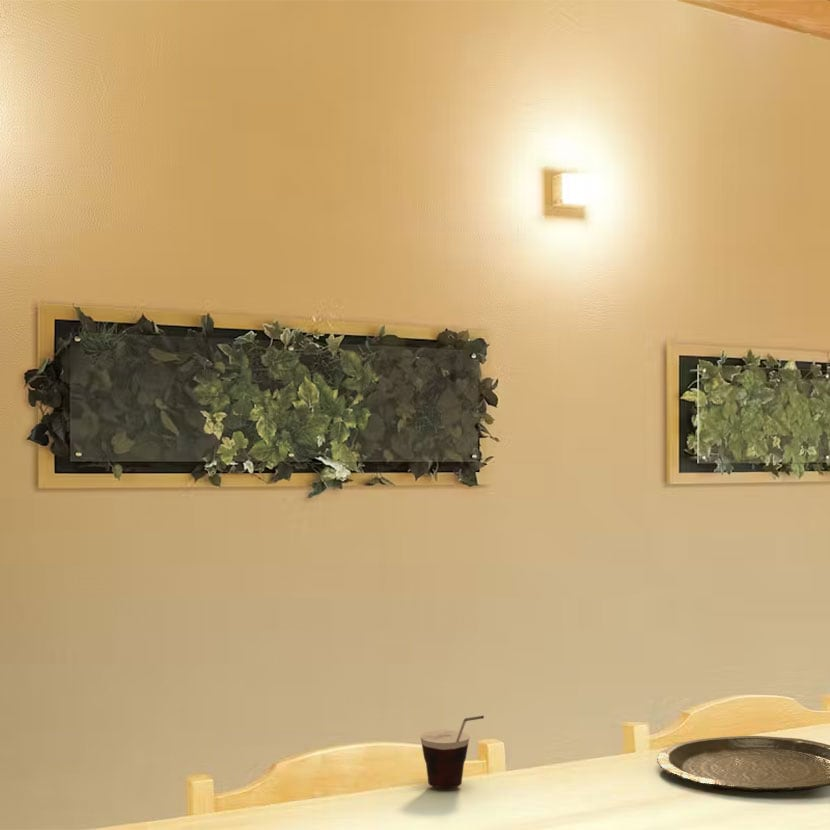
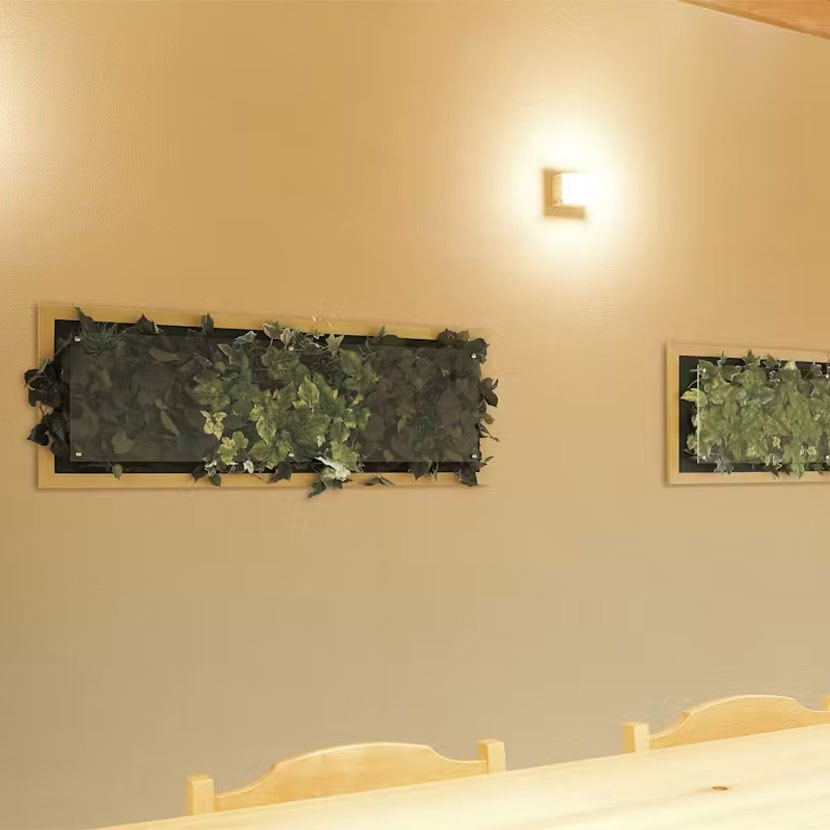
- cup [419,715,485,789]
- plate [656,735,830,794]
